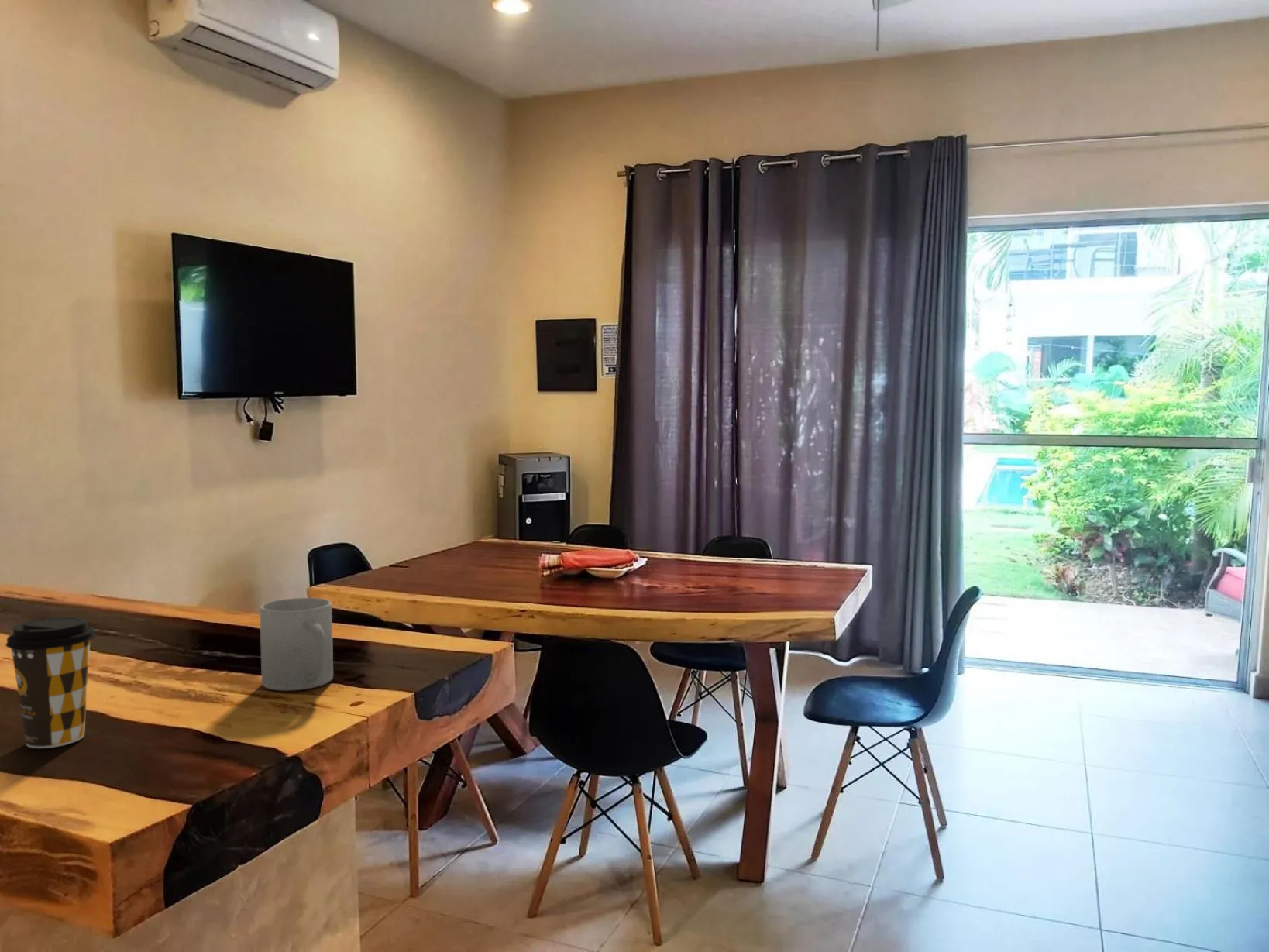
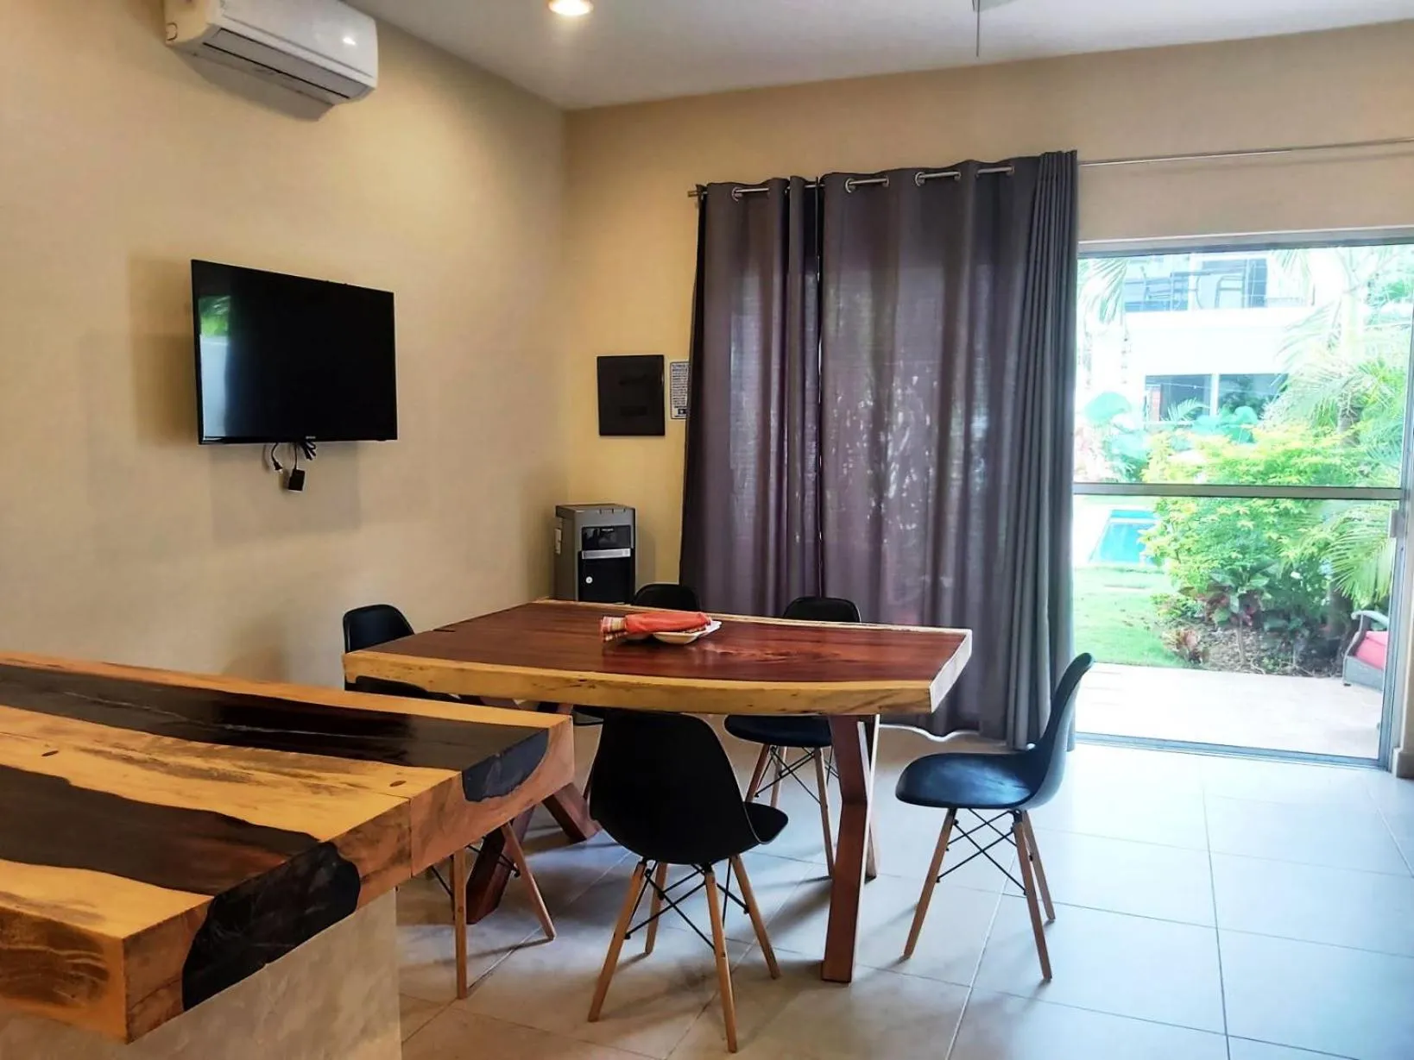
- mug [259,597,334,692]
- coffee cup [5,617,96,749]
